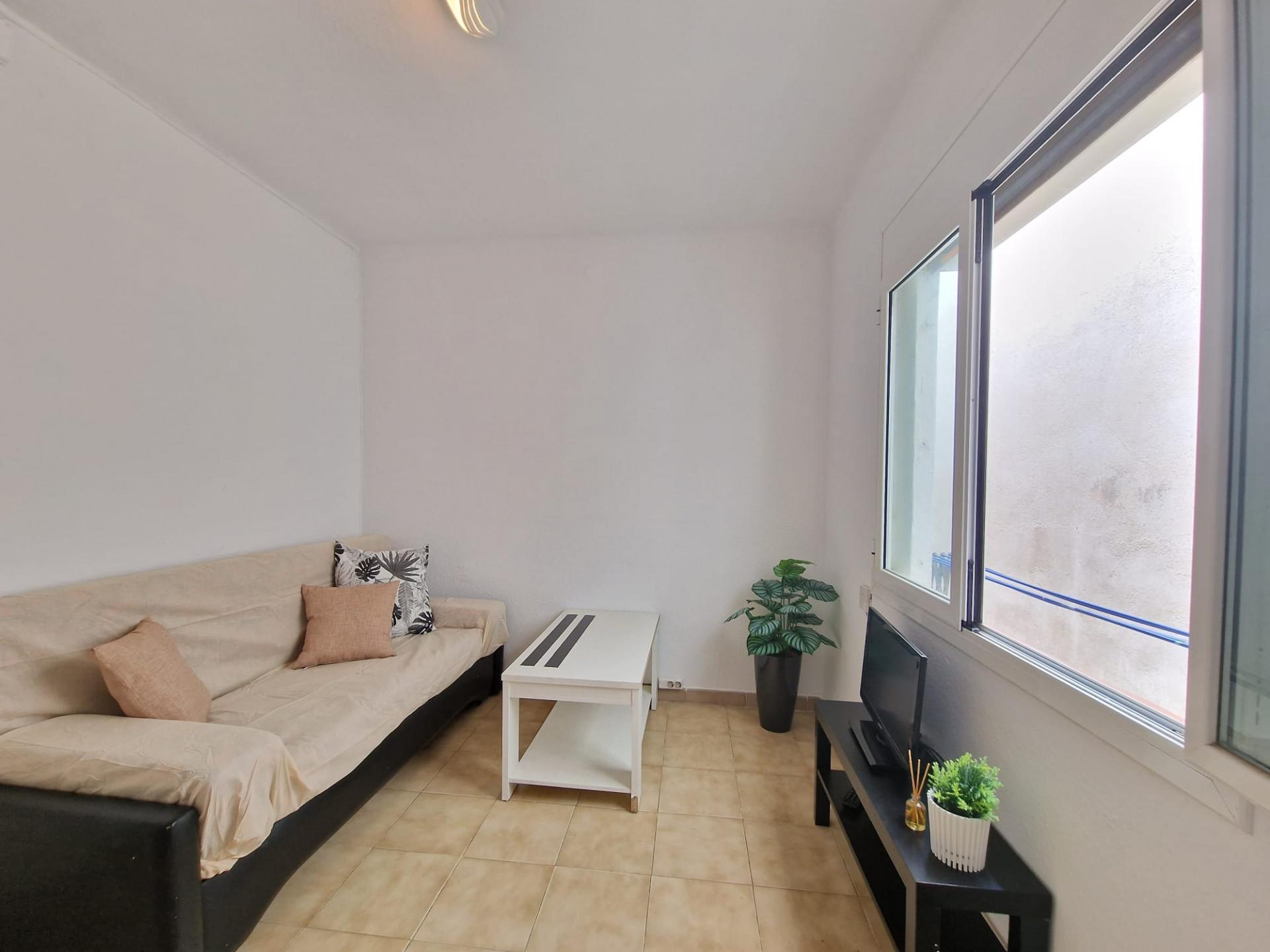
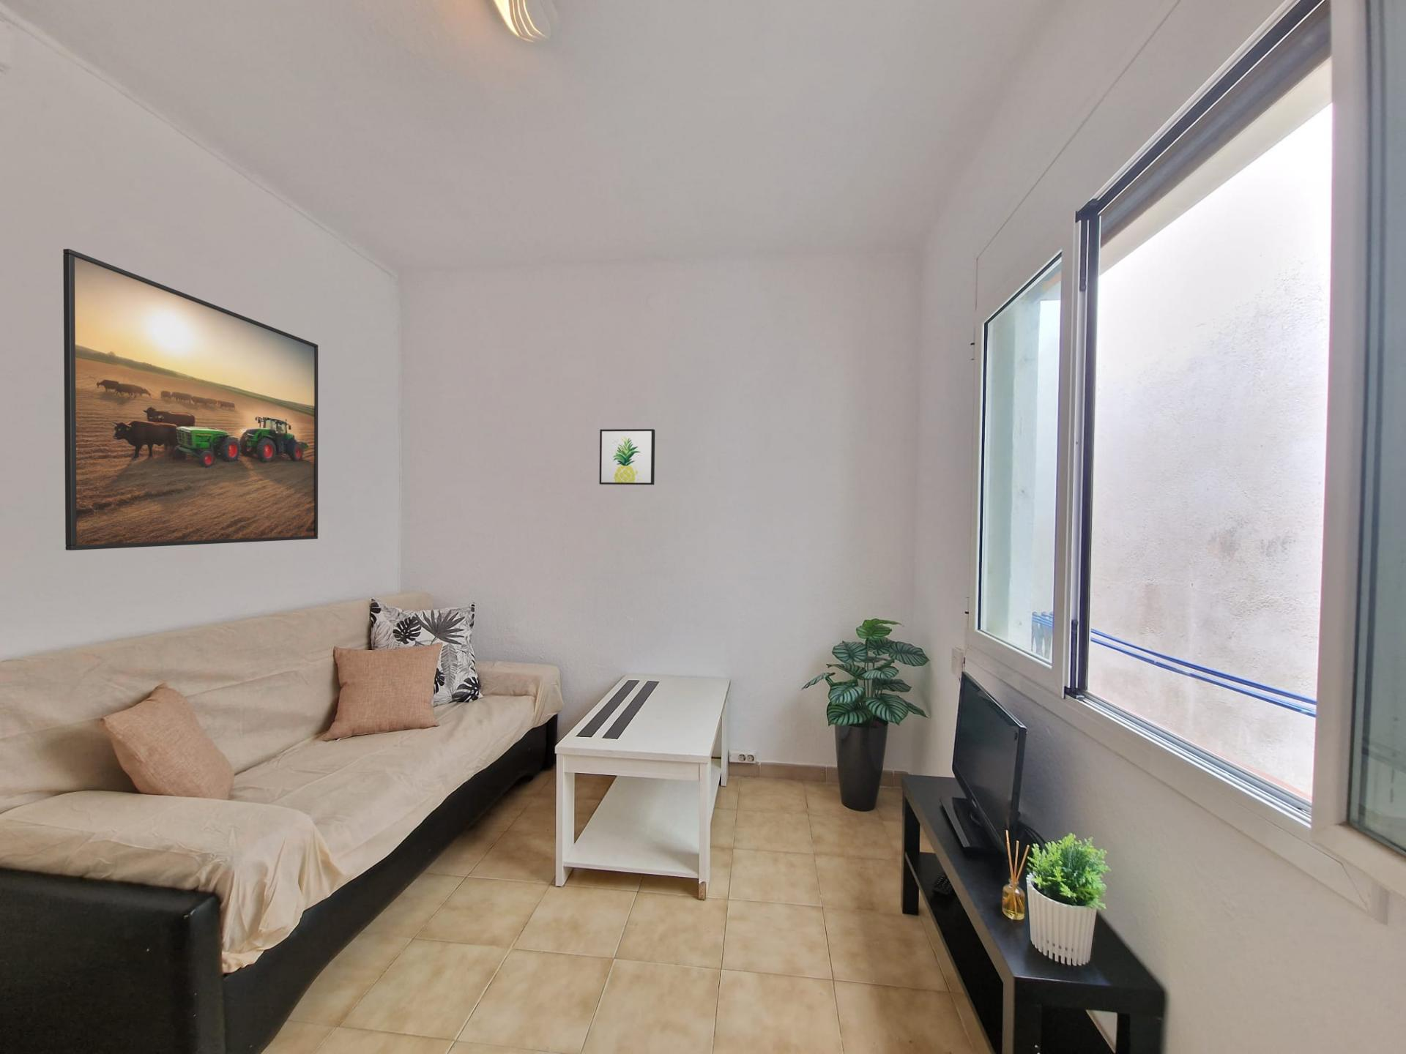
+ wall art [598,428,655,485]
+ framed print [62,248,319,551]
